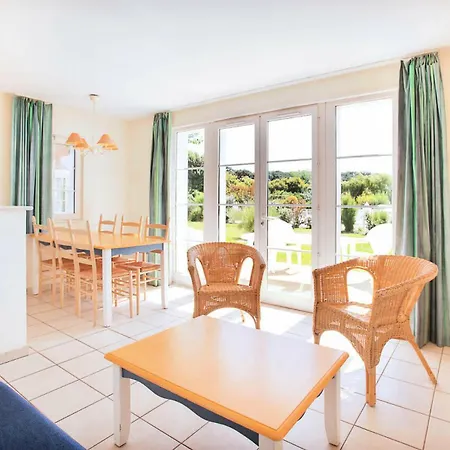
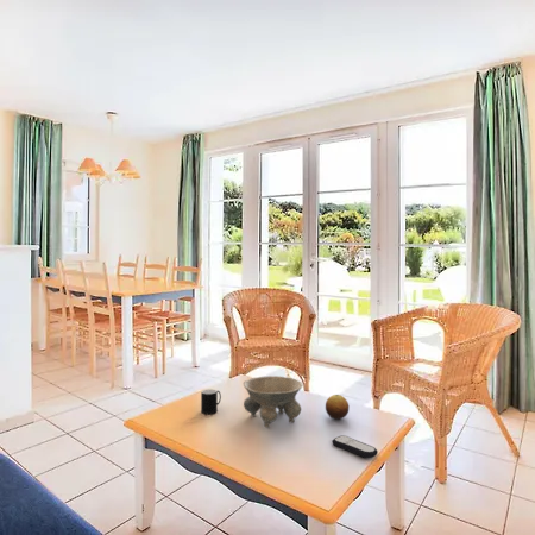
+ cup [200,388,222,415]
+ remote control [332,434,379,459]
+ bowl [243,374,304,428]
+ fruit [325,394,351,421]
